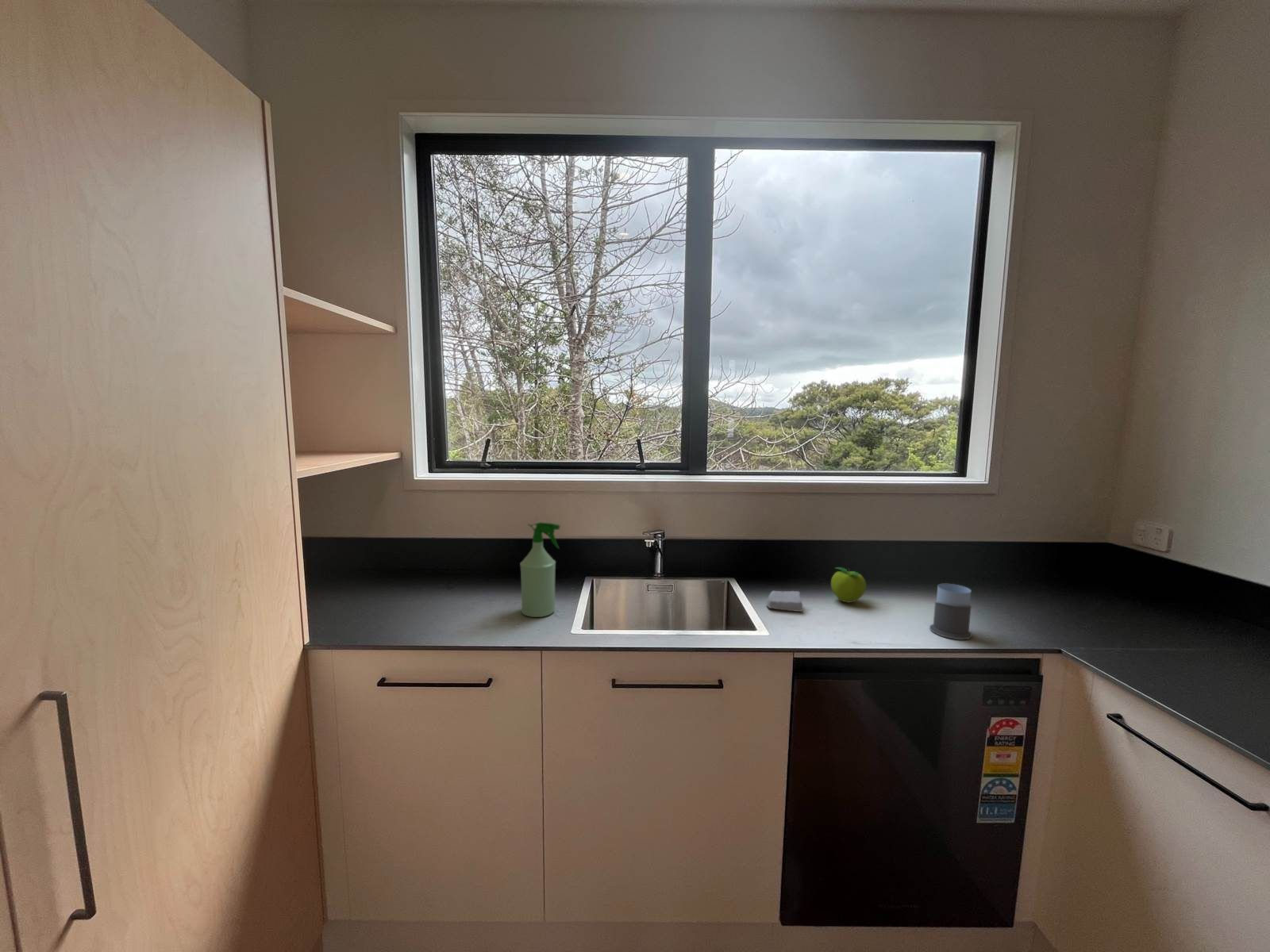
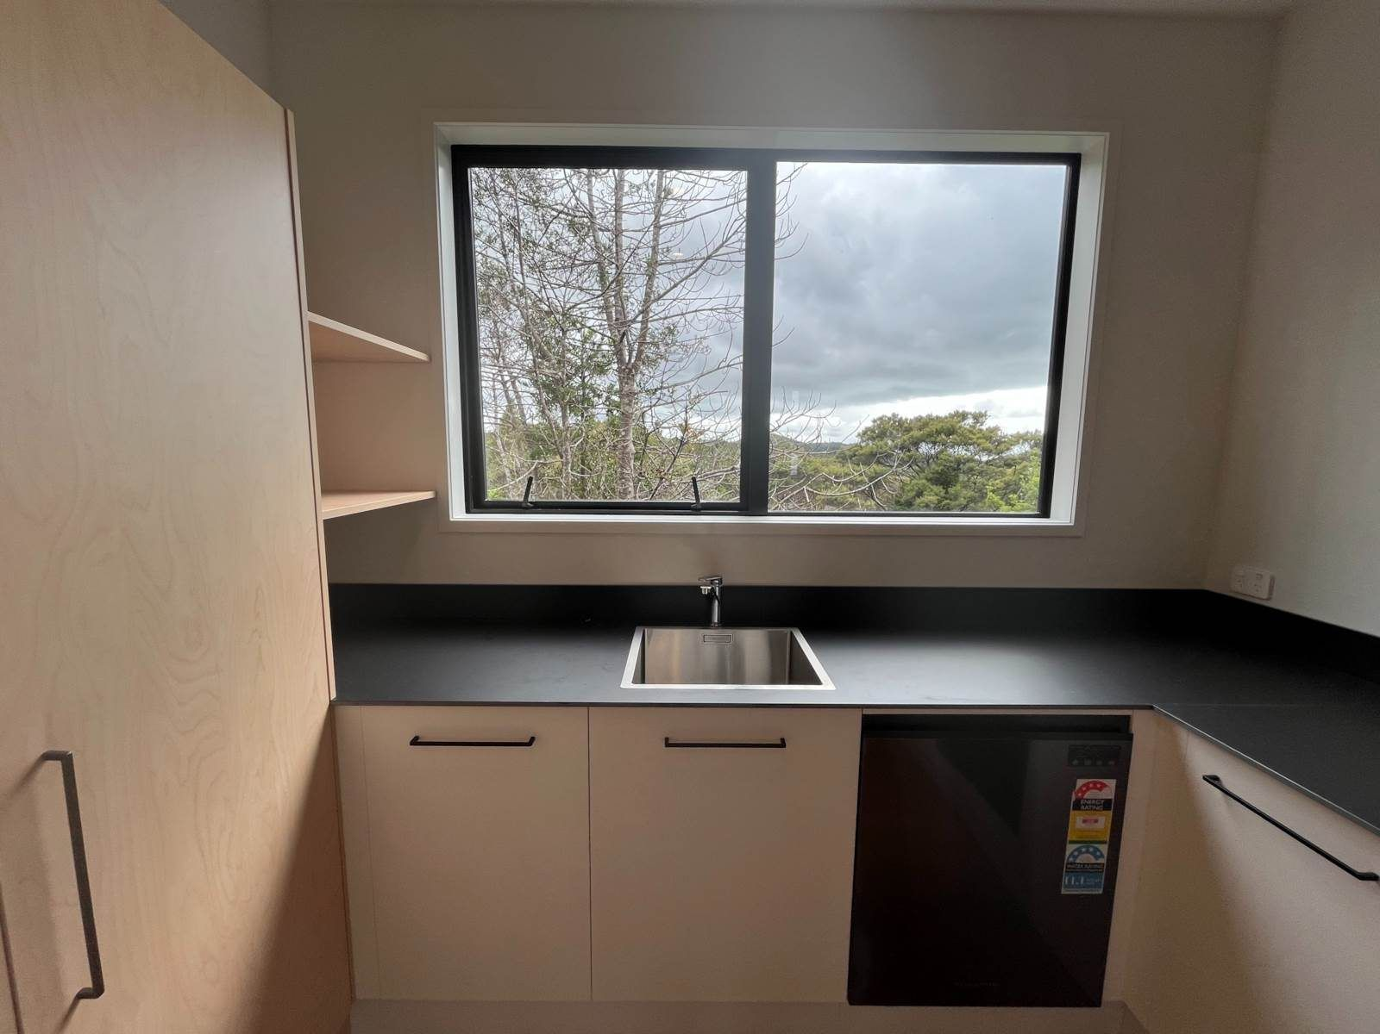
- fruit [830,566,867,604]
- mug [929,583,973,640]
- soap bar [765,590,803,612]
- spray bottle [519,521,561,618]
